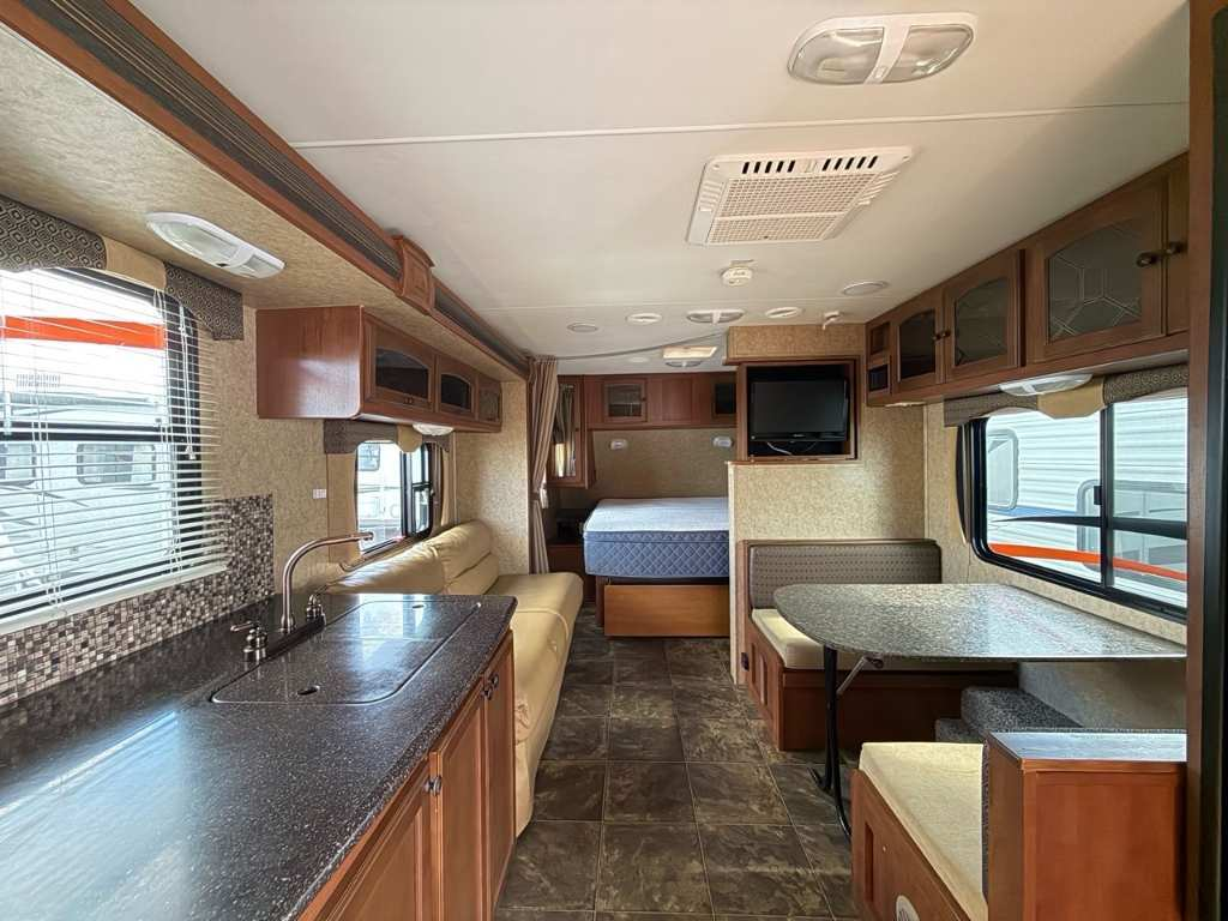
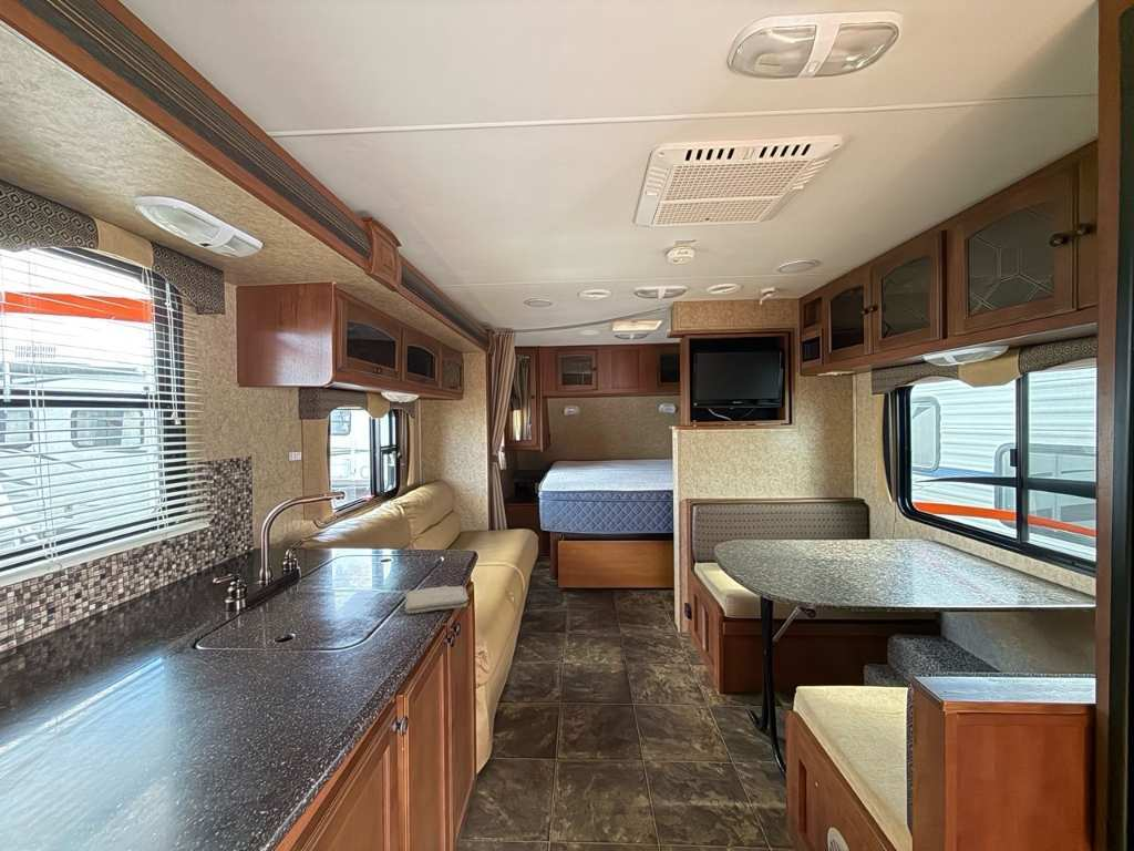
+ washcloth [404,585,470,615]
